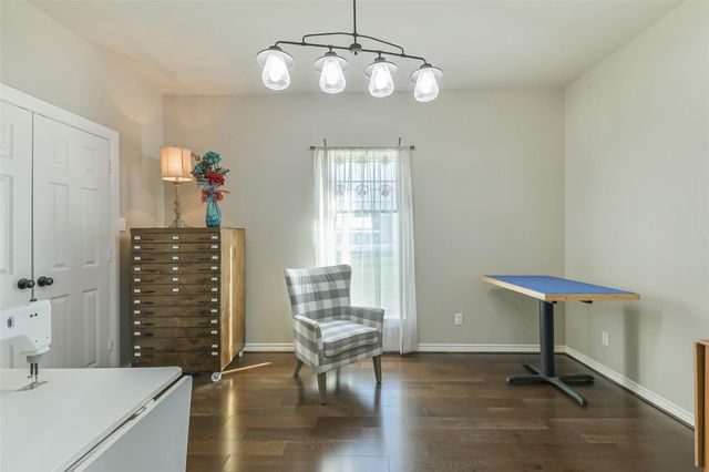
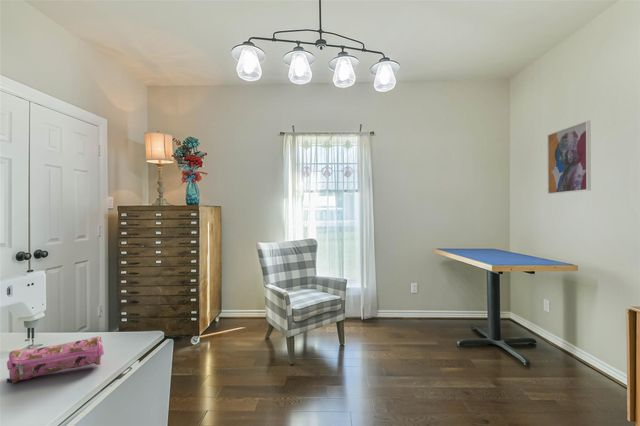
+ pencil case [6,335,105,384]
+ wall art [546,119,592,195]
